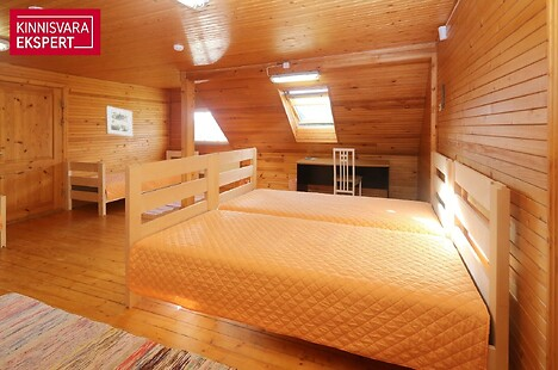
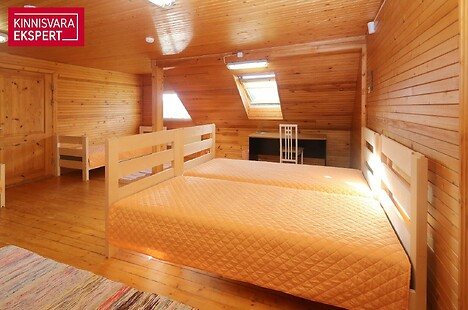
- wall art [105,105,134,138]
